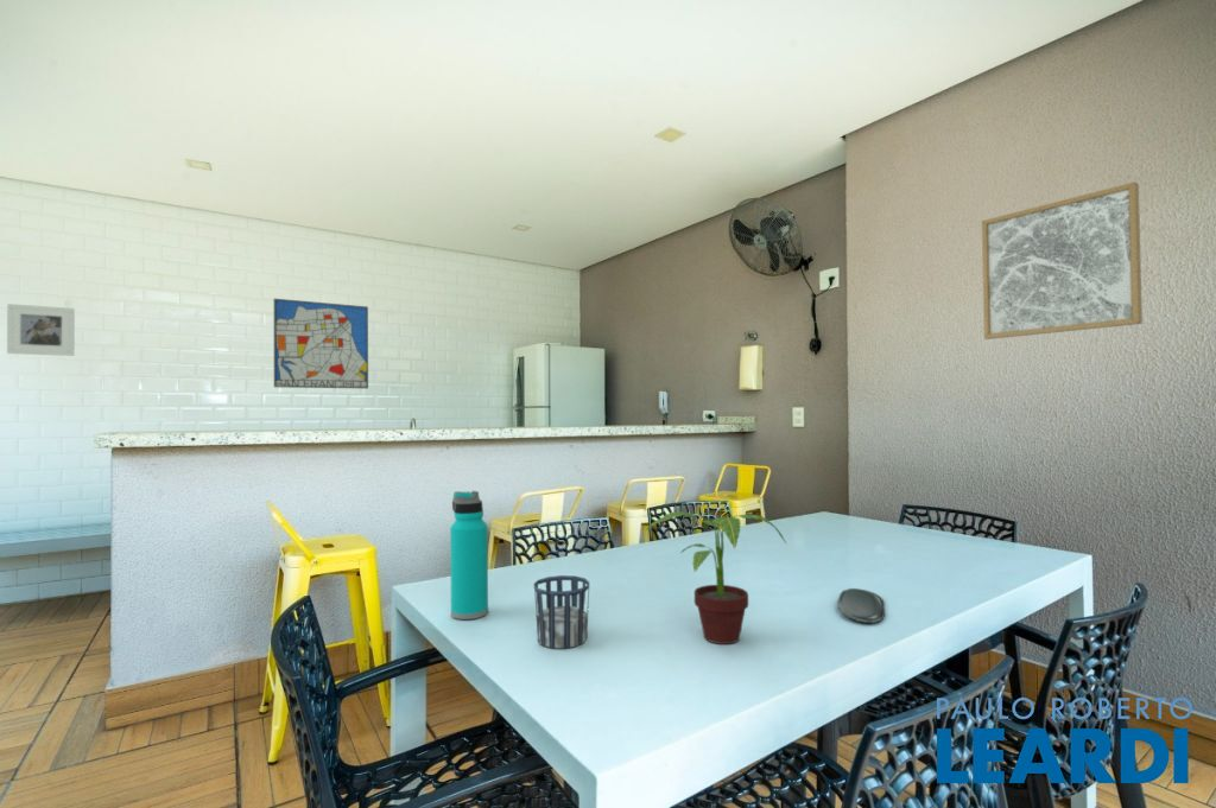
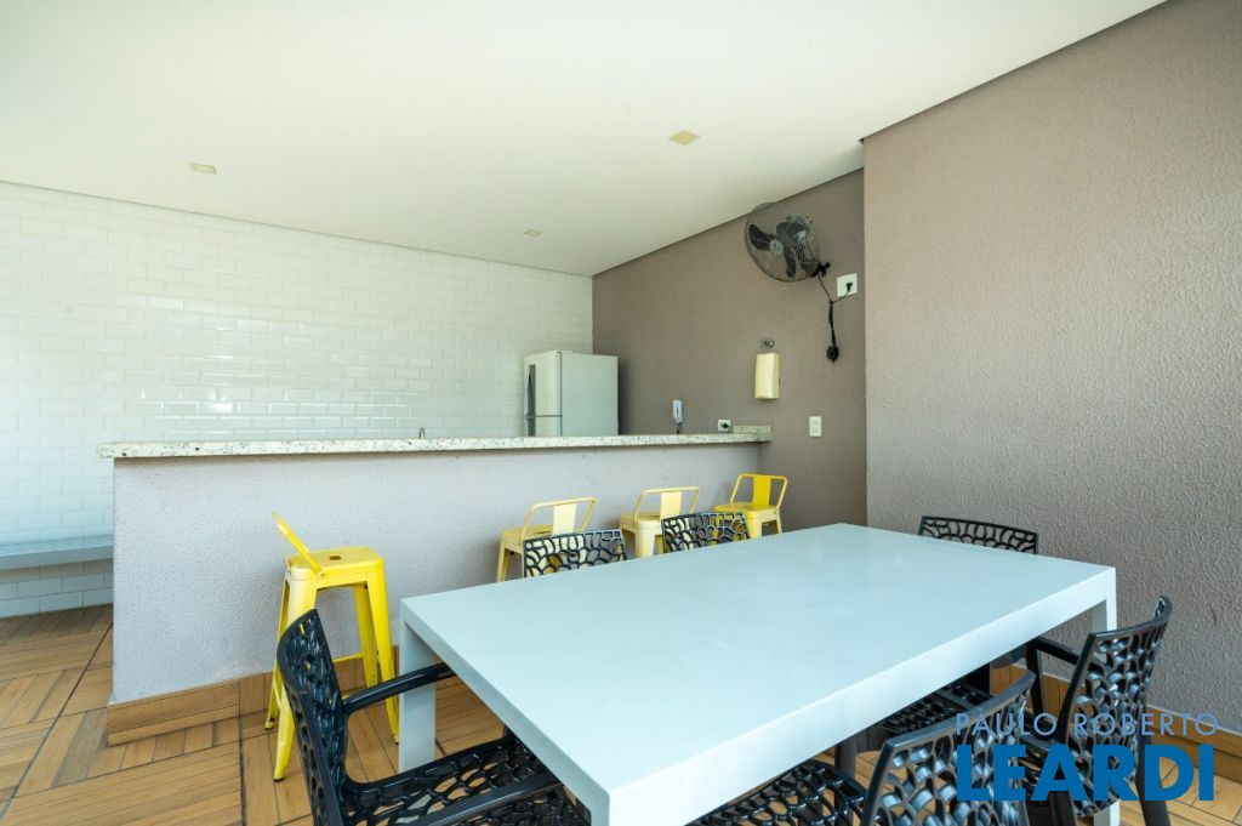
- wall art [273,298,369,389]
- potted plant [644,510,787,645]
- cup [533,574,590,650]
- wall art [981,180,1144,341]
- water bottle [449,490,489,621]
- oval tray [836,587,886,624]
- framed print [6,303,76,357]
